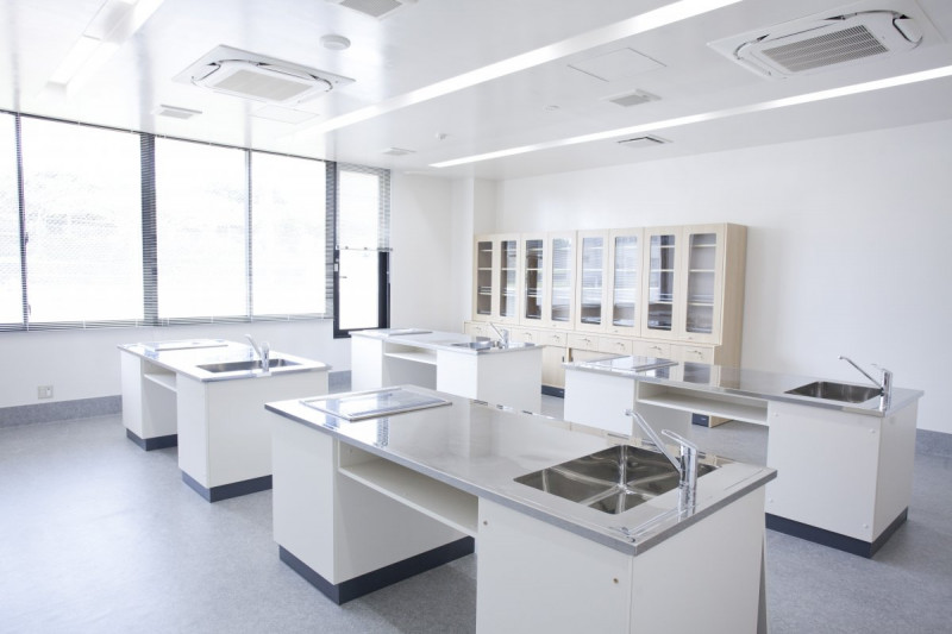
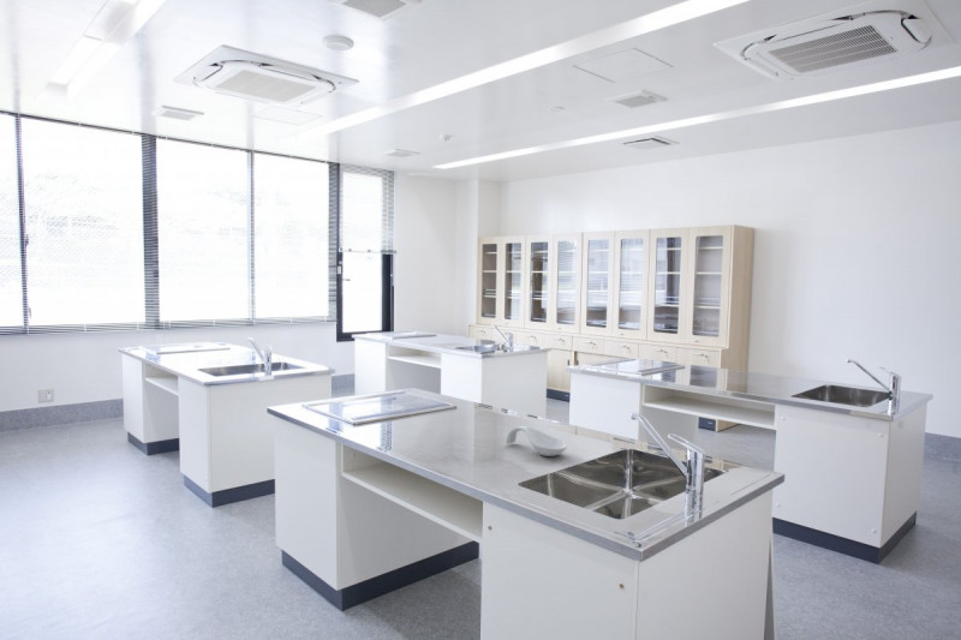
+ spoon rest [505,425,568,457]
